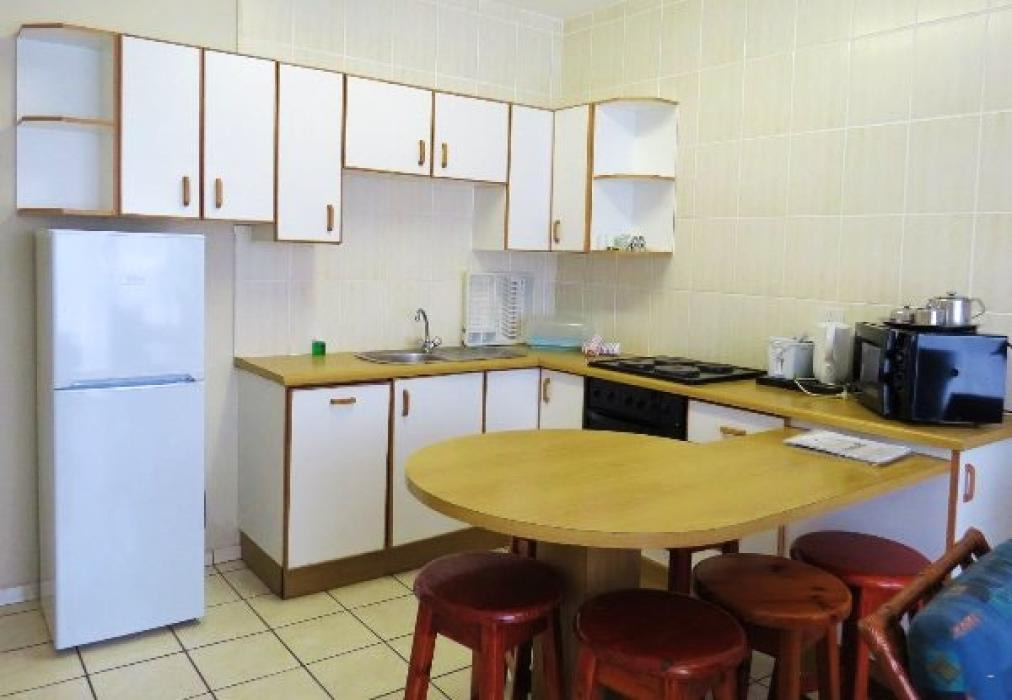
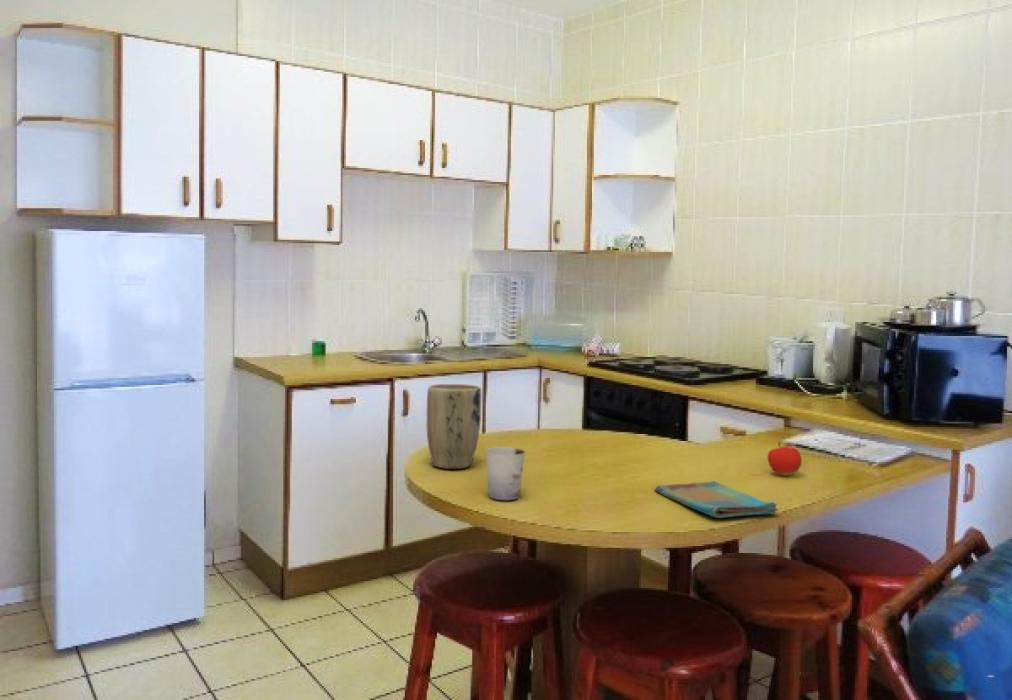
+ plant pot [425,383,482,470]
+ dish towel [654,480,779,519]
+ fruit [767,441,803,477]
+ cup [485,446,526,501]
